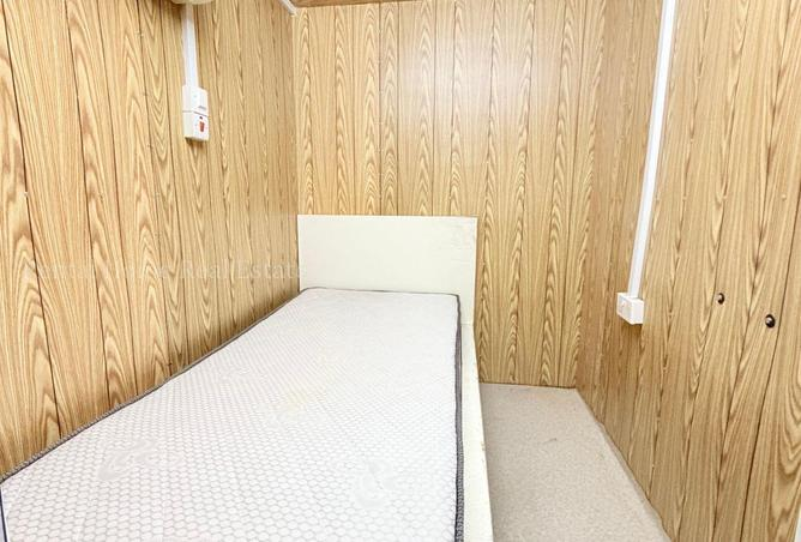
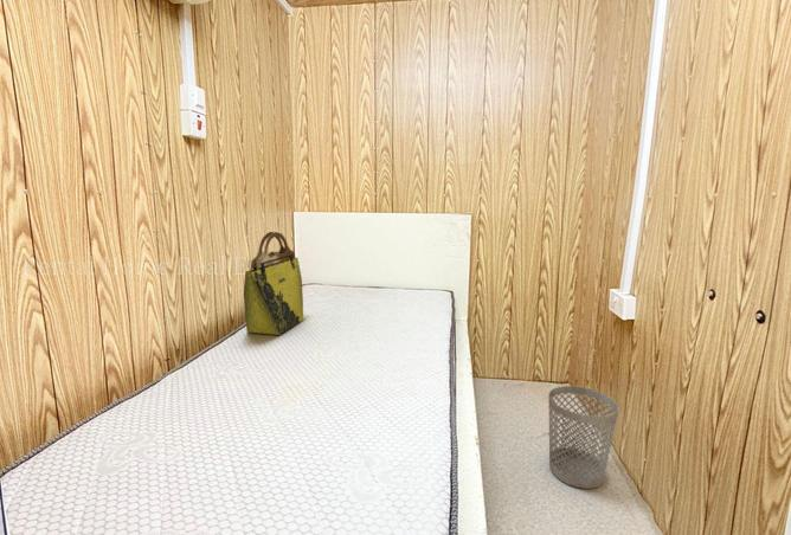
+ wastebasket [547,385,619,490]
+ tote bag [243,231,304,336]
